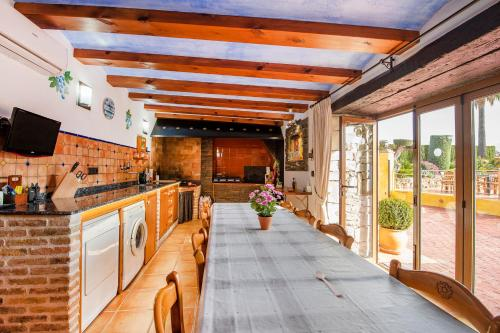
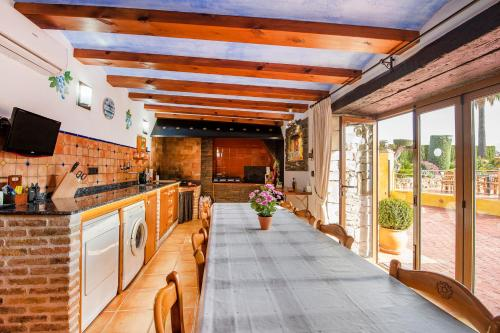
- spoon [313,270,342,297]
